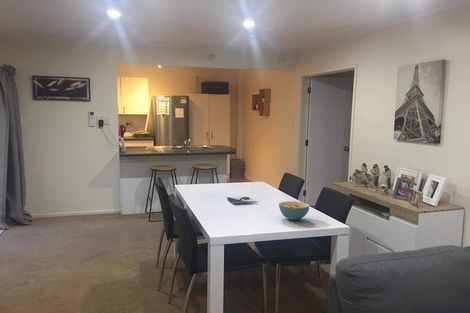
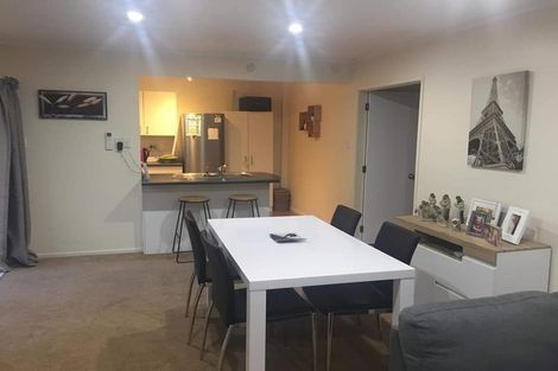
- cereal bowl [278,200,310,221]
